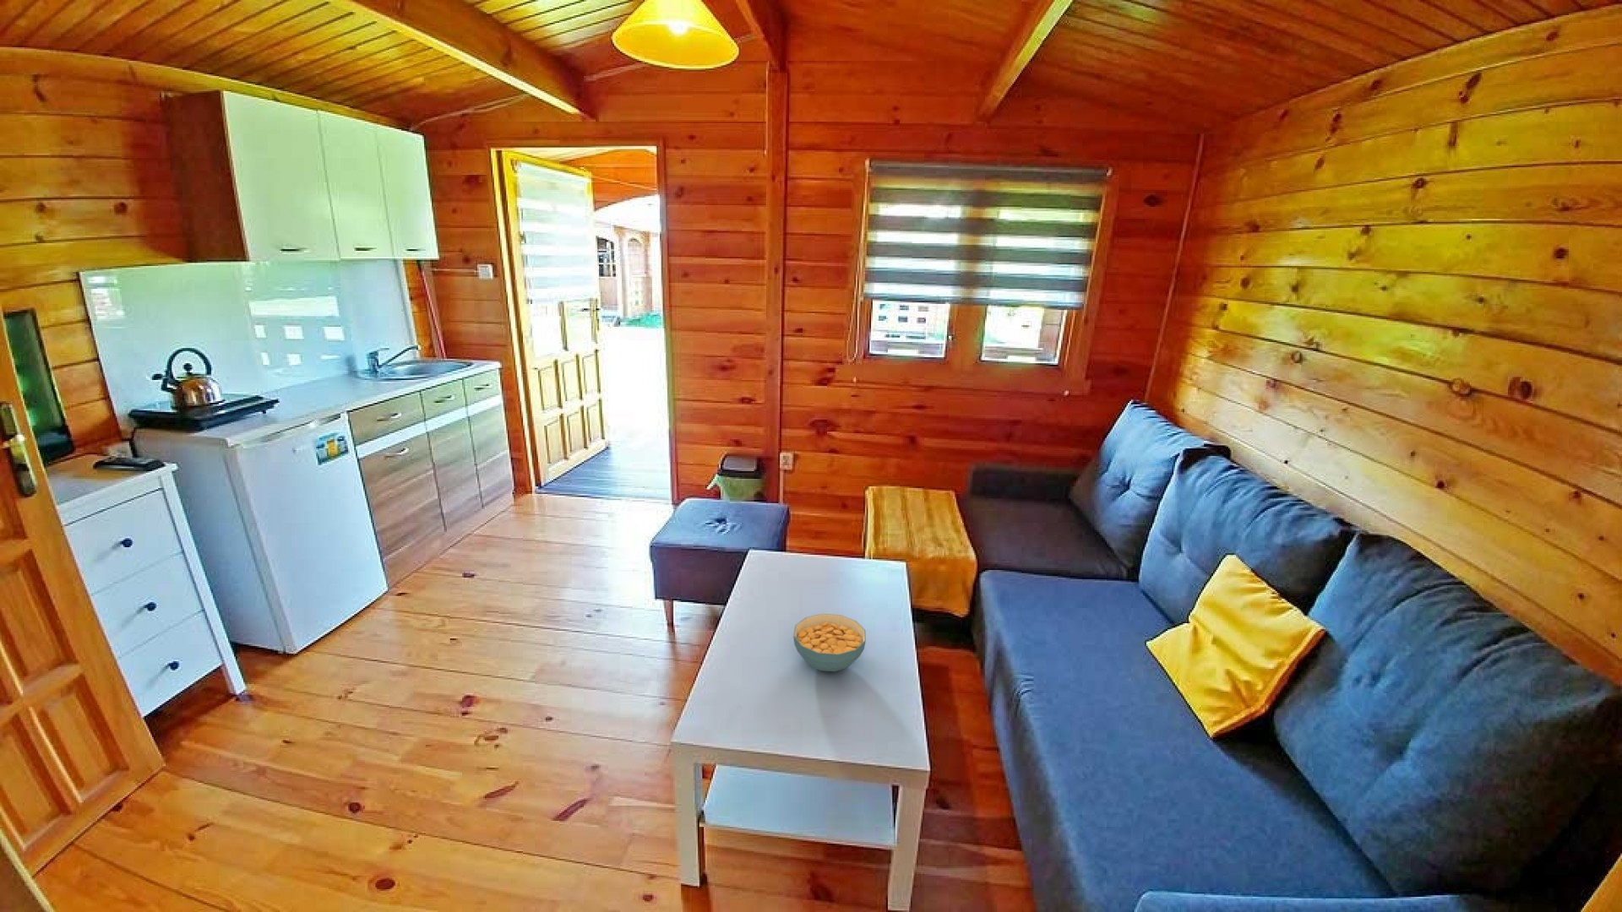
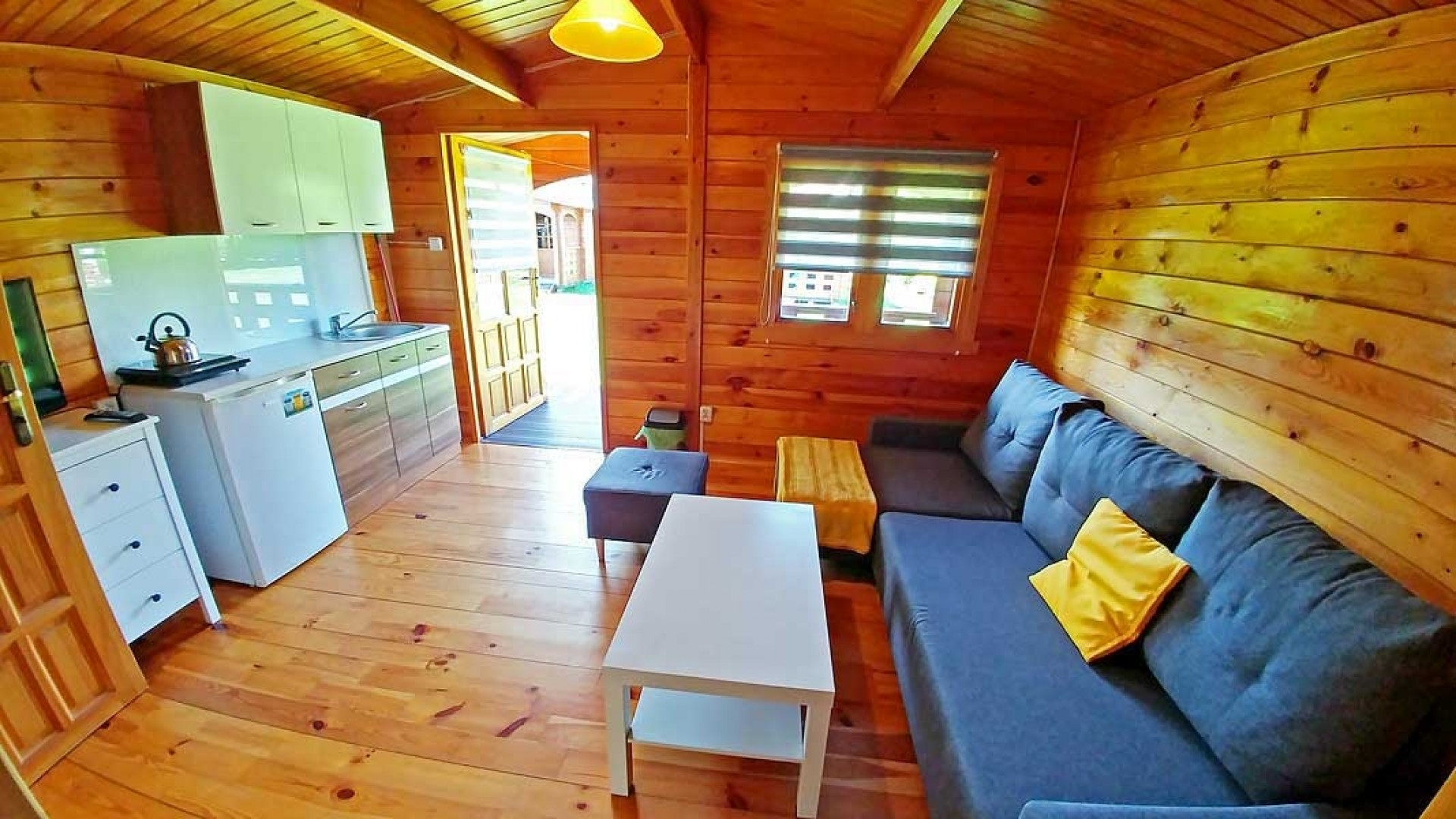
- cereal bowl [792,614,867,673]
